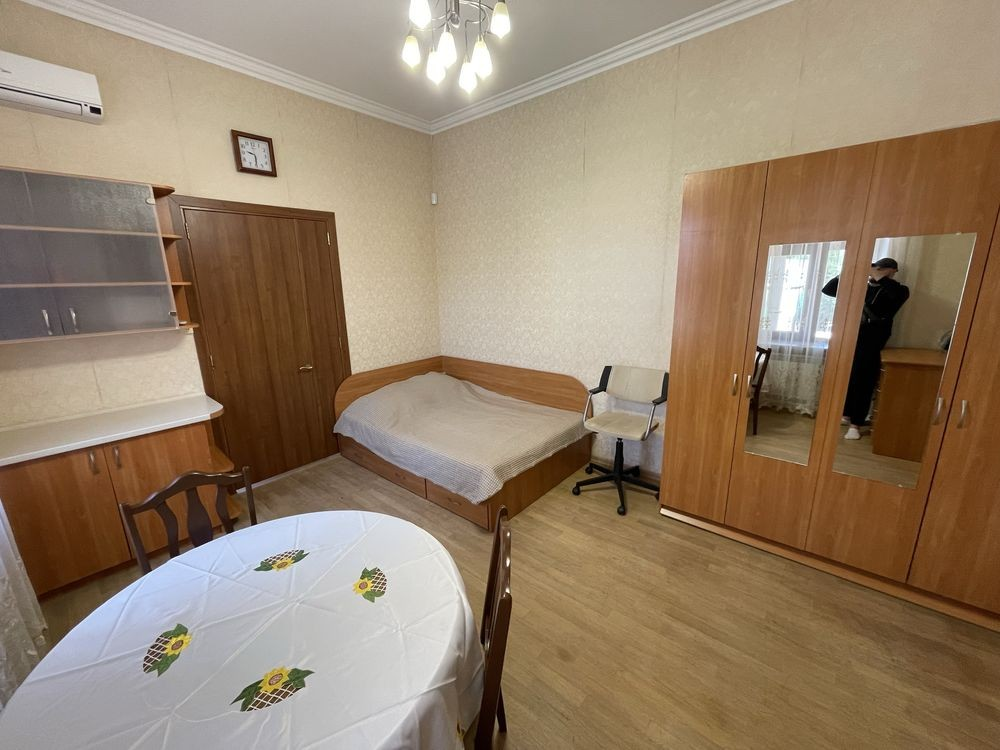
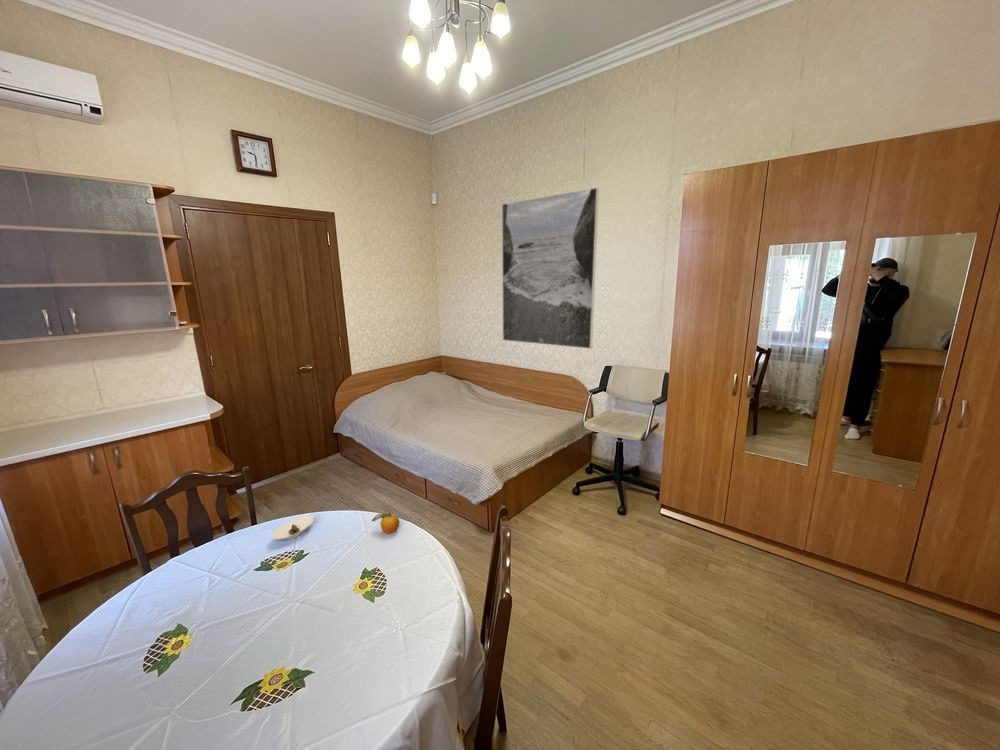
+ fruit [370,509,400,534]
+ saucer [270,515,315,541]
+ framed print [501,187,600,350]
